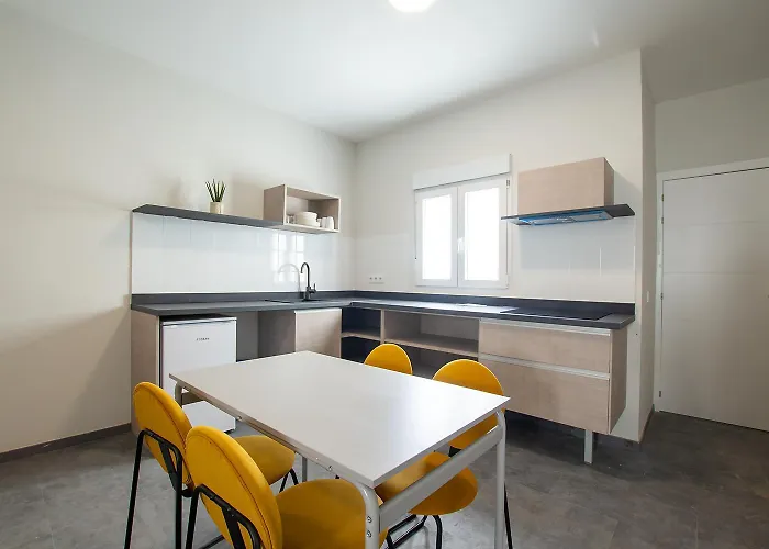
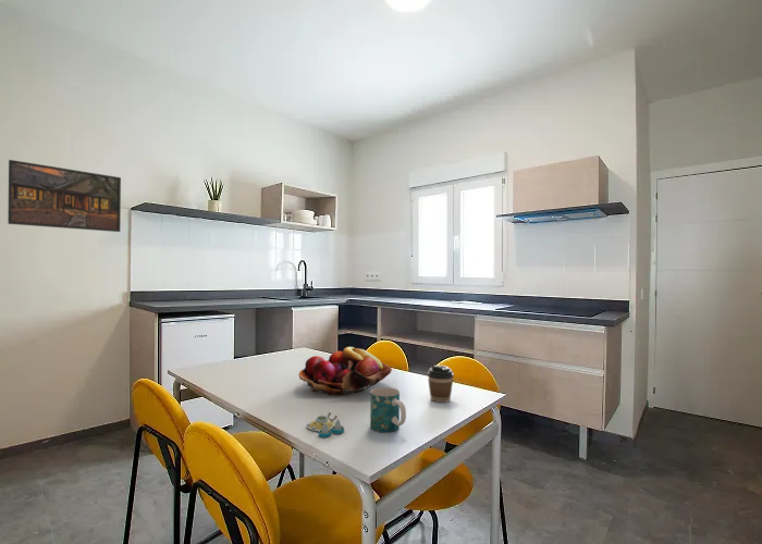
+ fruit basket [298,346,393,397]
+ coffee cup [427,364,455,404]
+ mug [369,386,407,433]
+ salt and pepper shaker set [306,411,345,438]
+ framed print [7,159,122,233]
